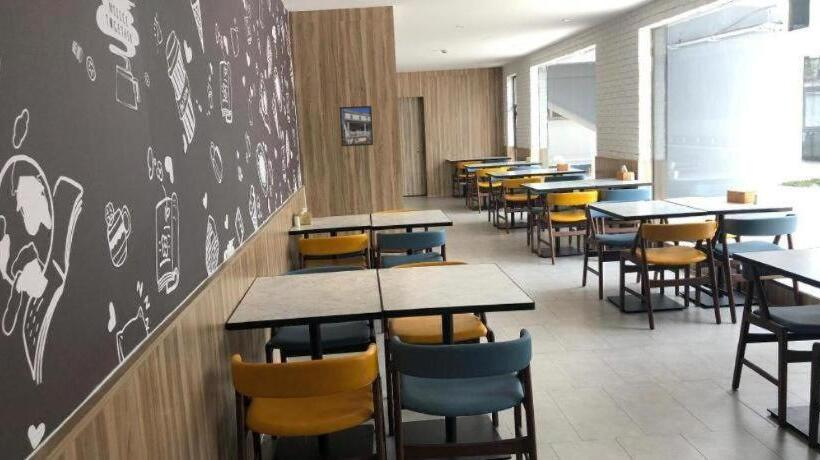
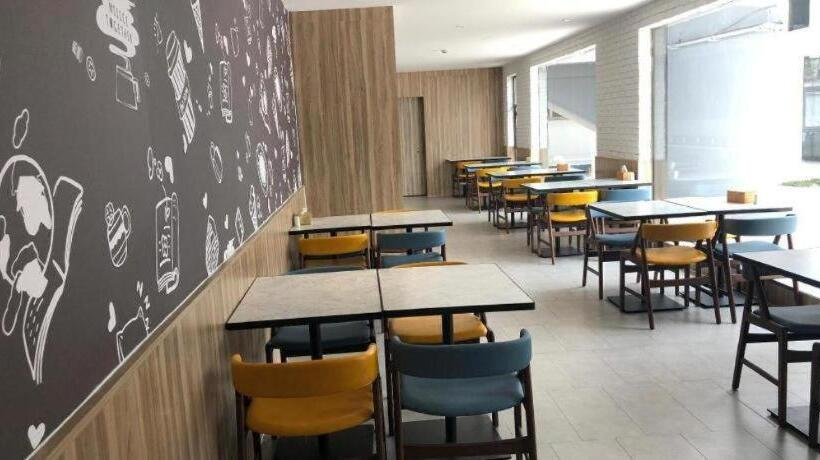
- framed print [339,105,374,147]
